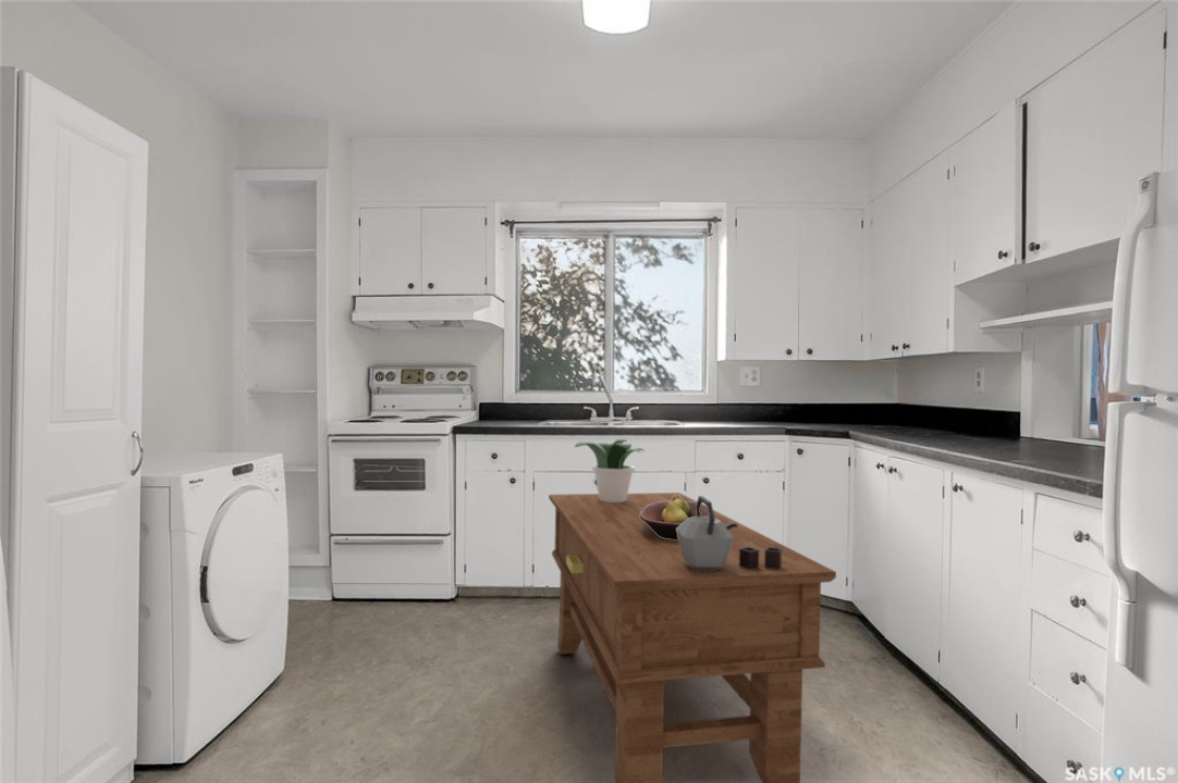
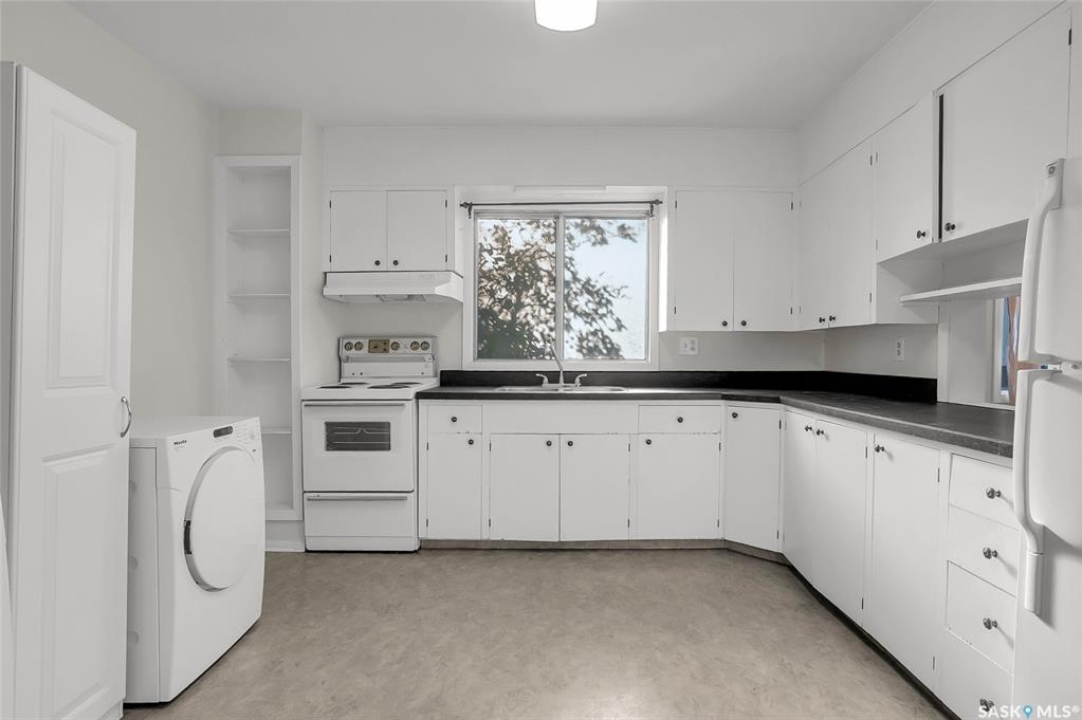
- potted plant [574,438,646,502]
- fruit bowl [639,495,709,539]
- side table [548,492,837,783]
- kettle [676,495,782,571]
